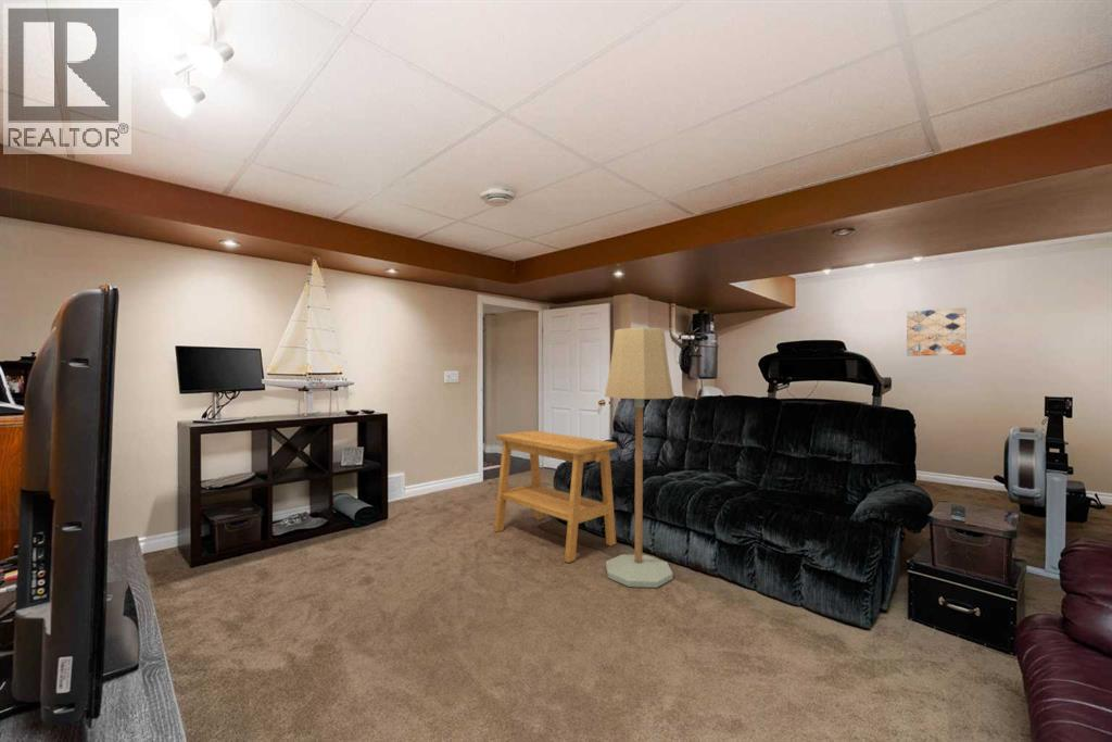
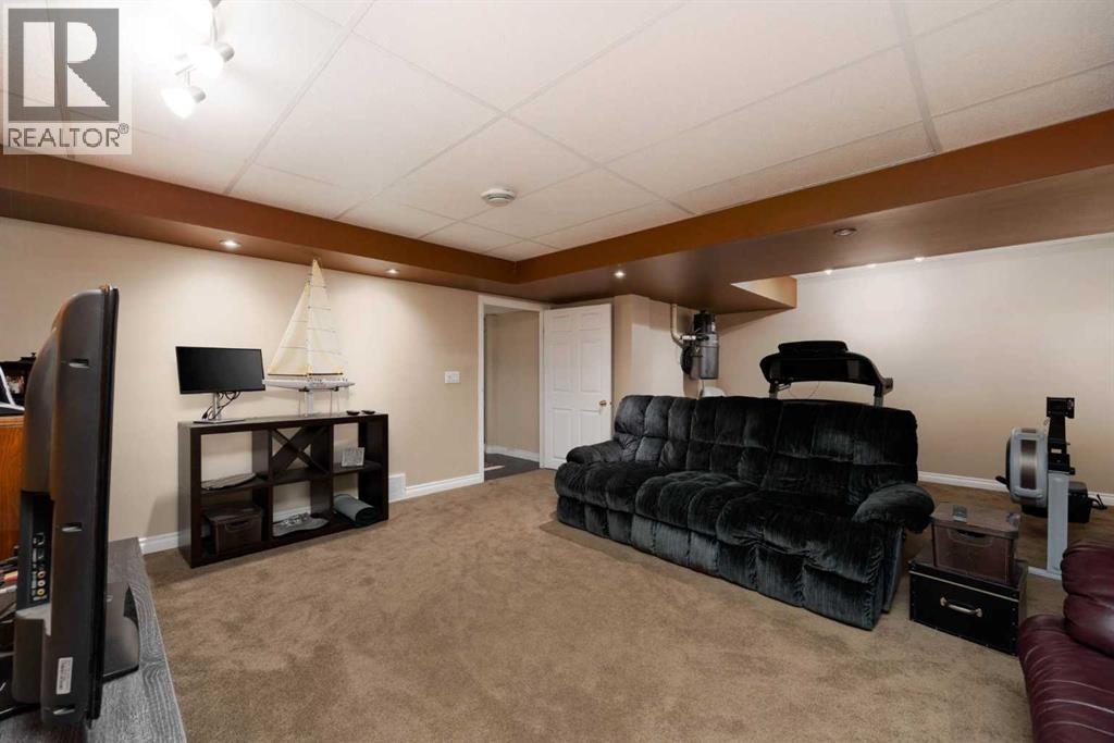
- wall art [906,306,968,357]
- side table [493,429,618,564]
- floor lamp [604,327,675,589]
